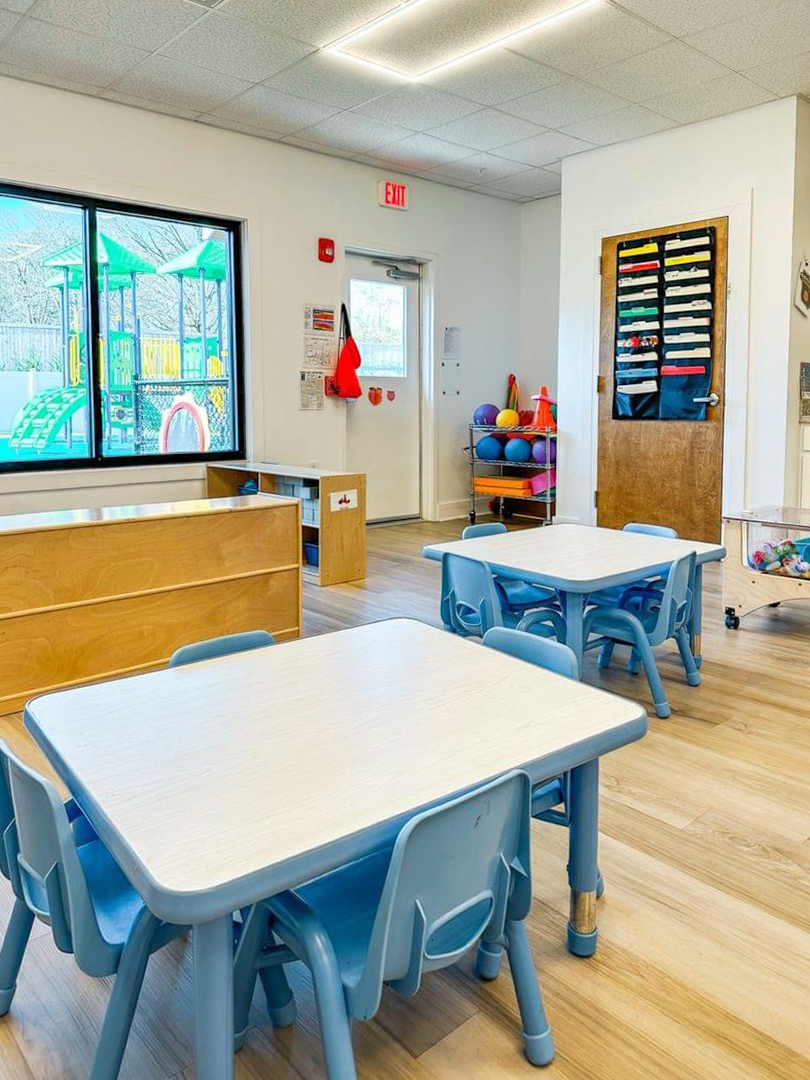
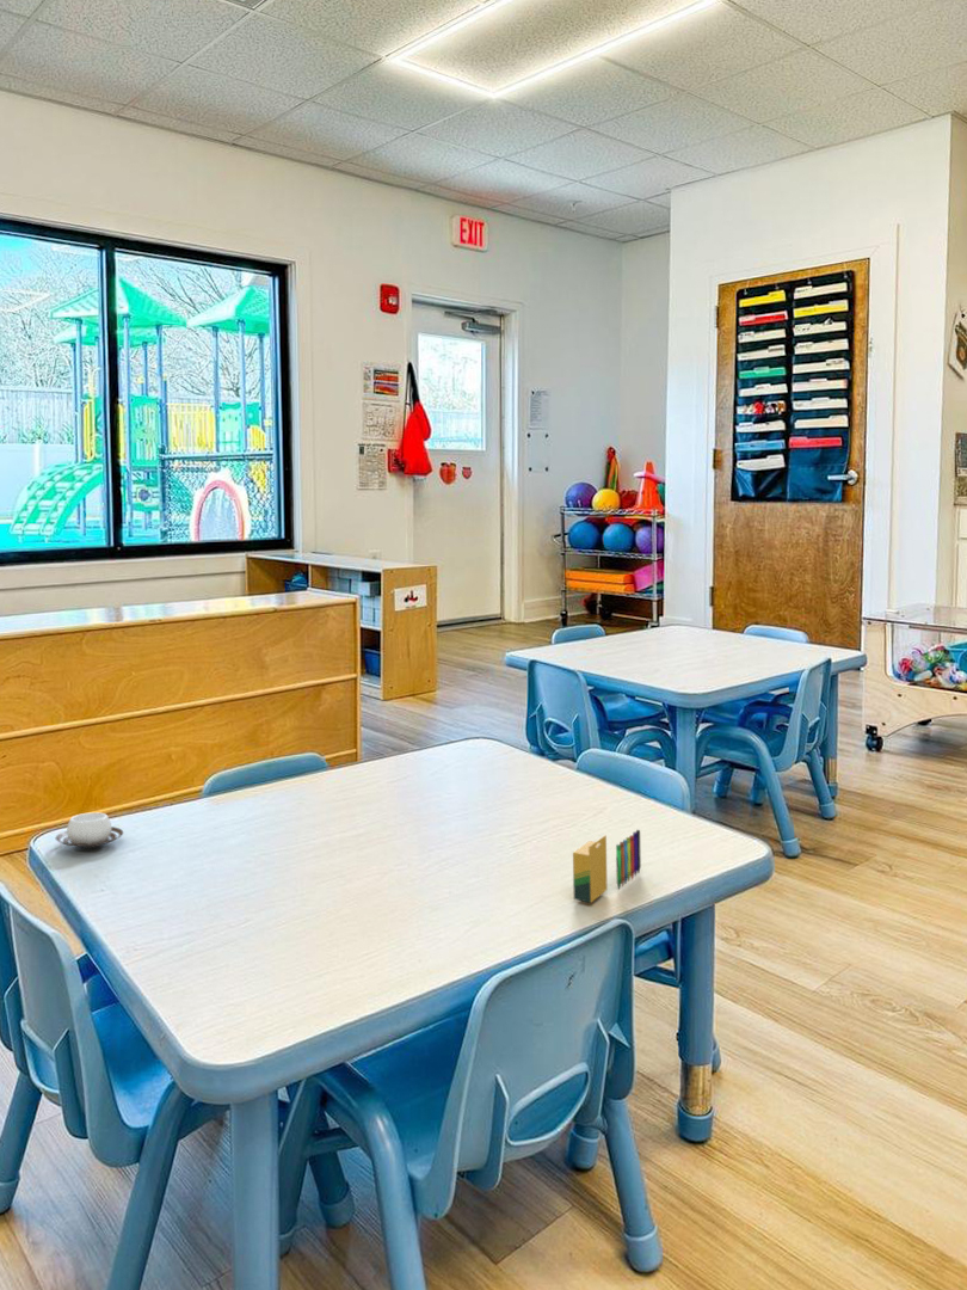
+ crayon [572,829,642,904]
+ cup [55,812,124,849]
